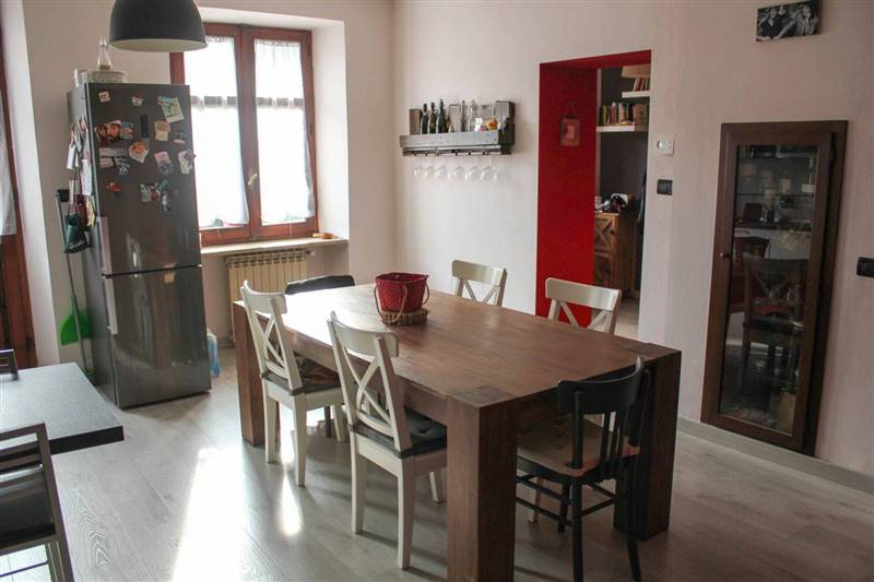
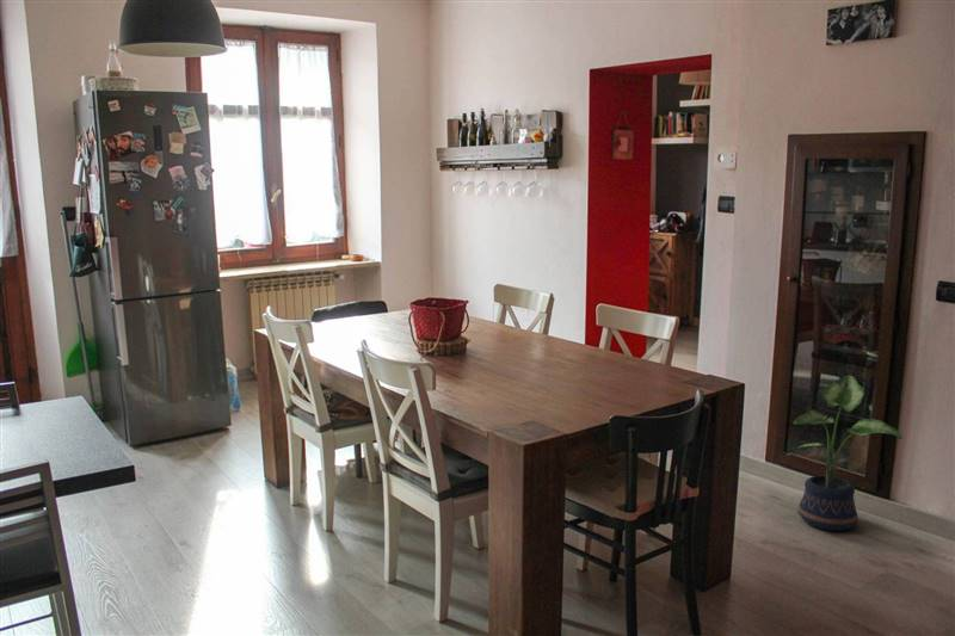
+ potted plant [784,375,902,532]
